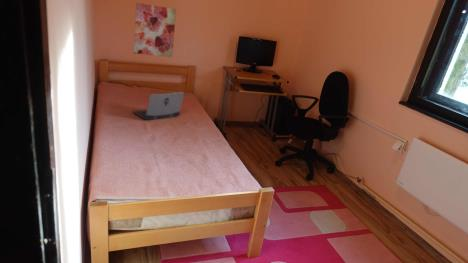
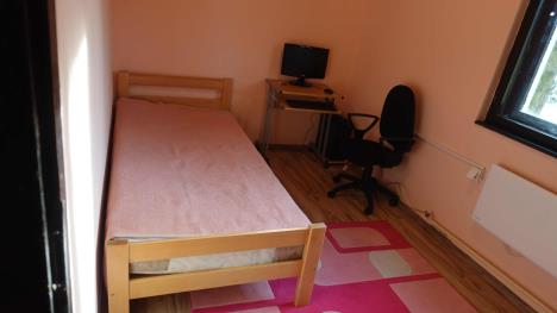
- wall art [133,2,177,58]
- laptop [131,91,185,121]
